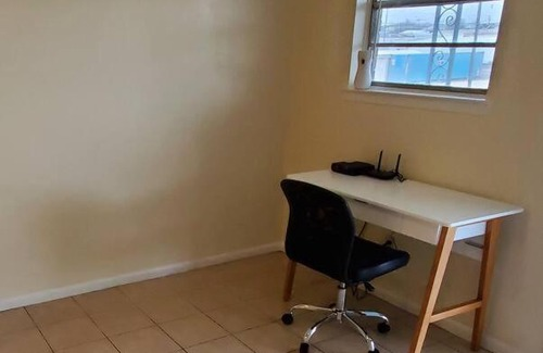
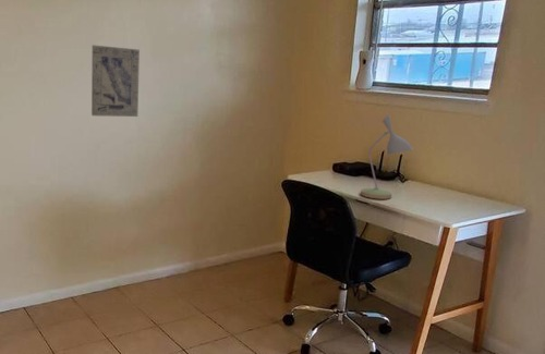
+ desk lamp [360,113,413,200]
+ wall art [90,44,141,118]
